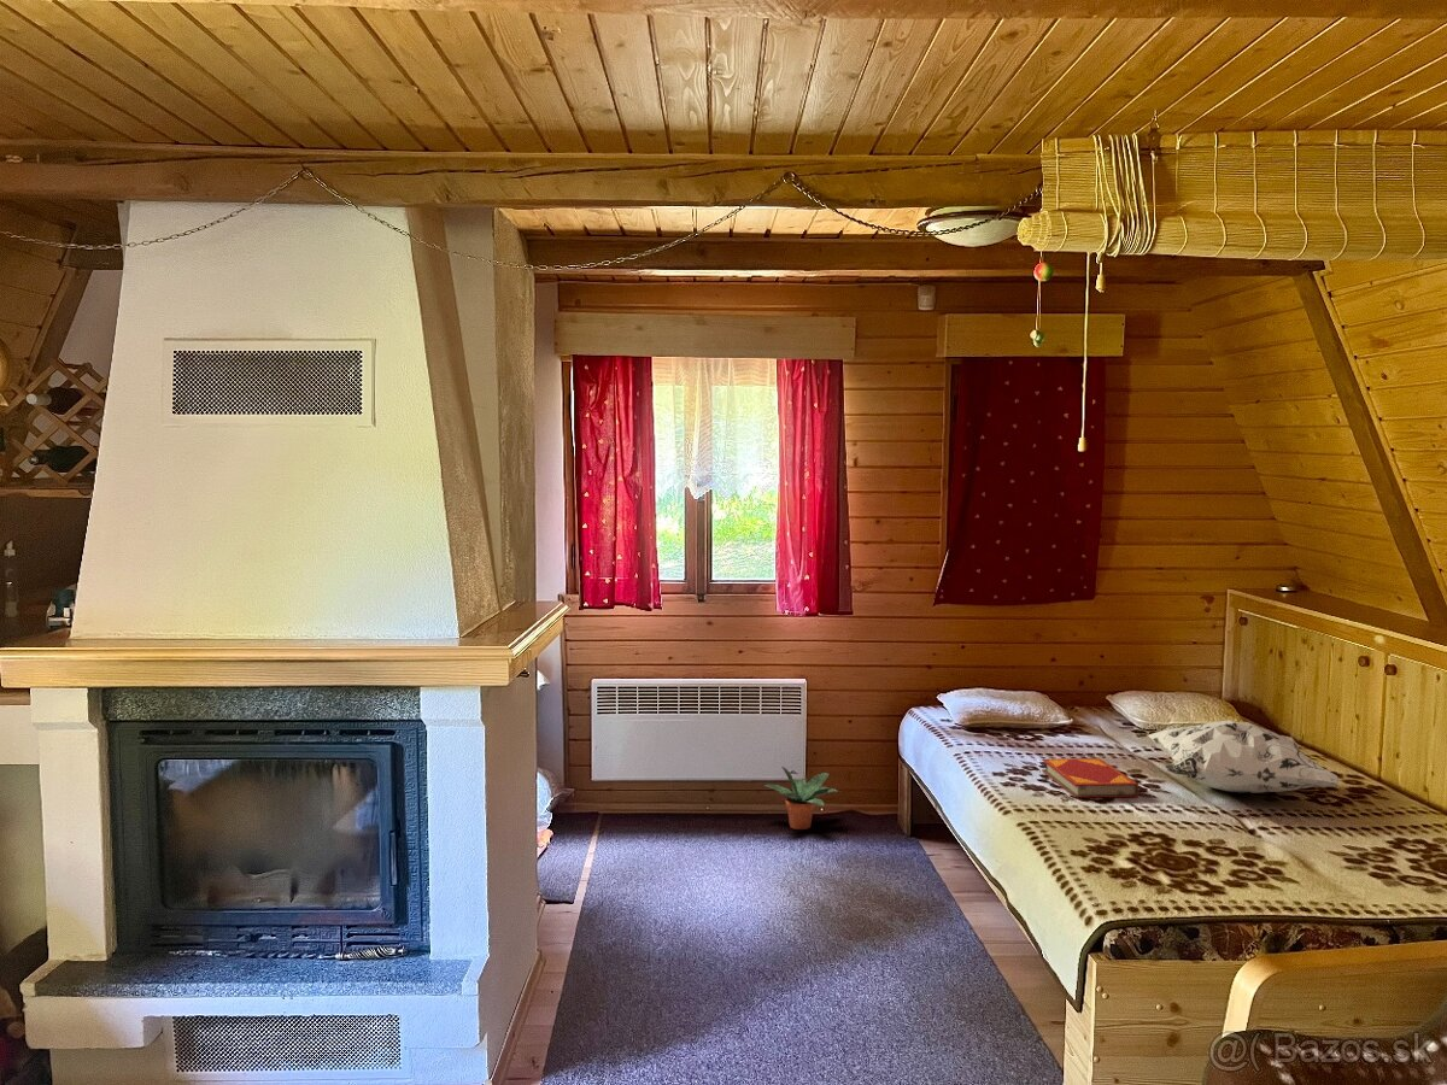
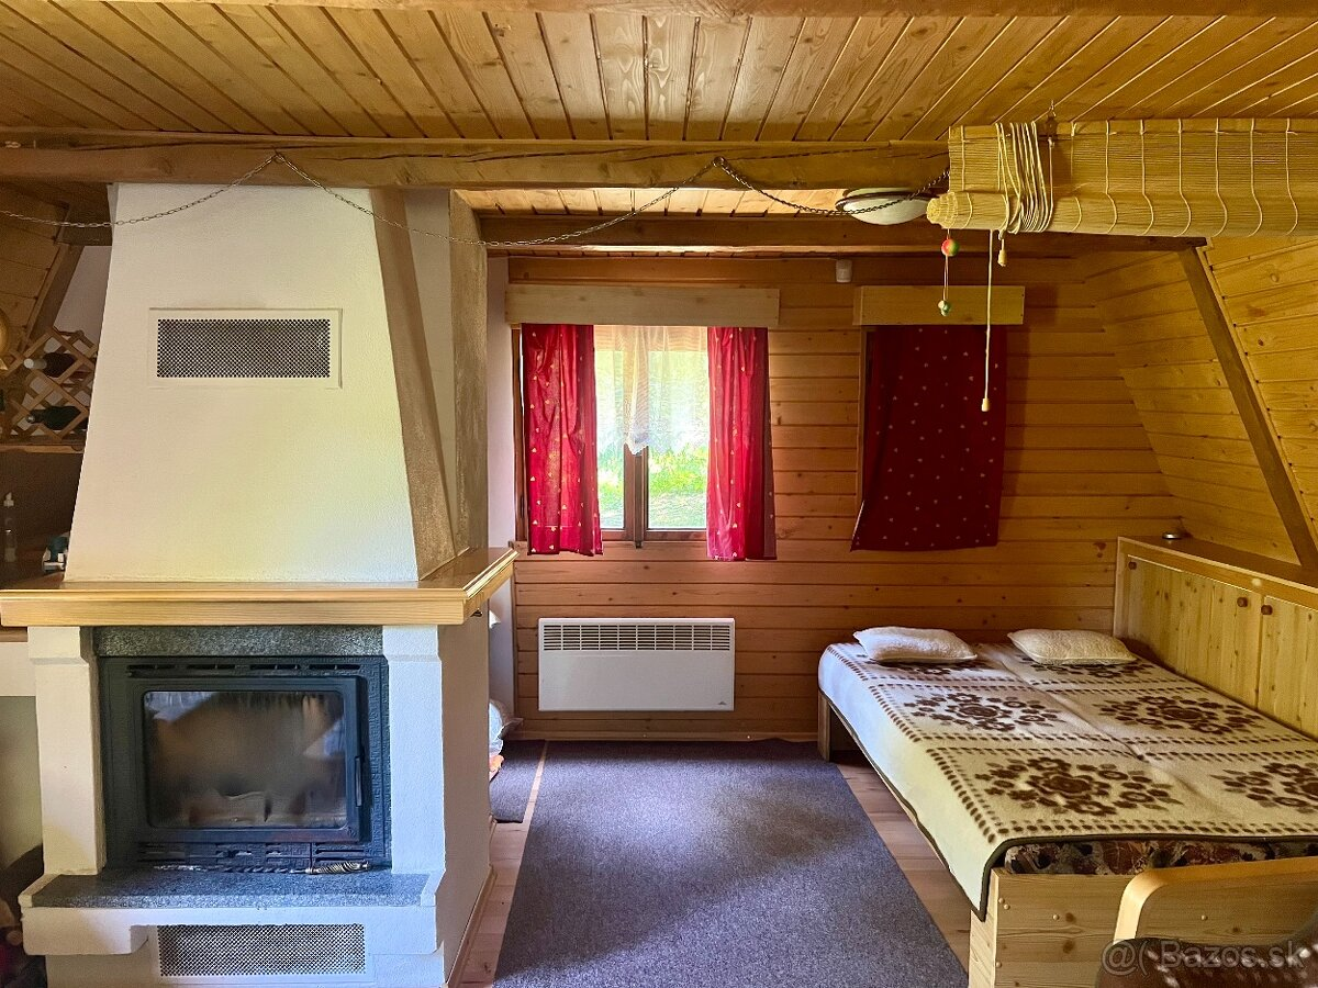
- potted plant [763,766,840,831]
- hardback book [1041,757,1141,799]
- decorative pillow [1146,720,1345,794]
